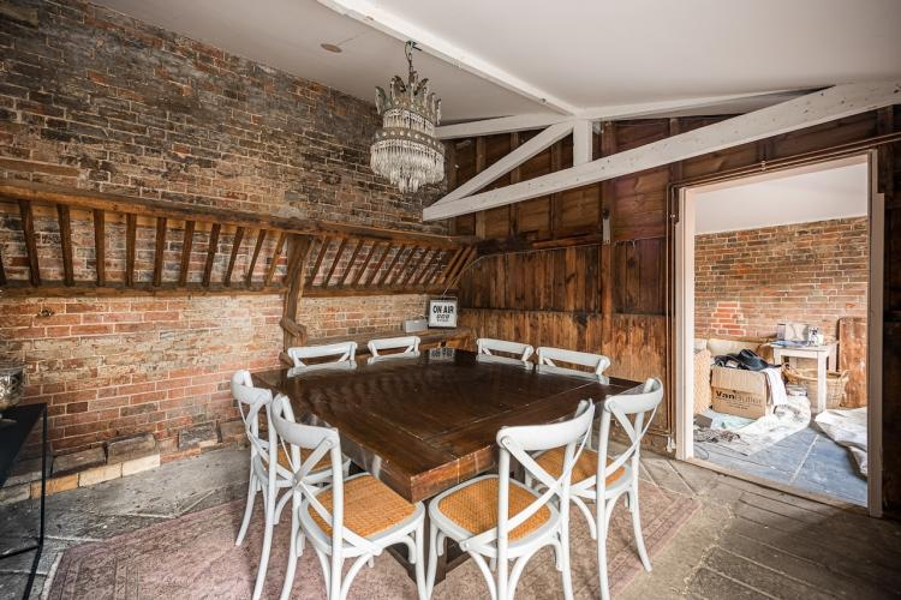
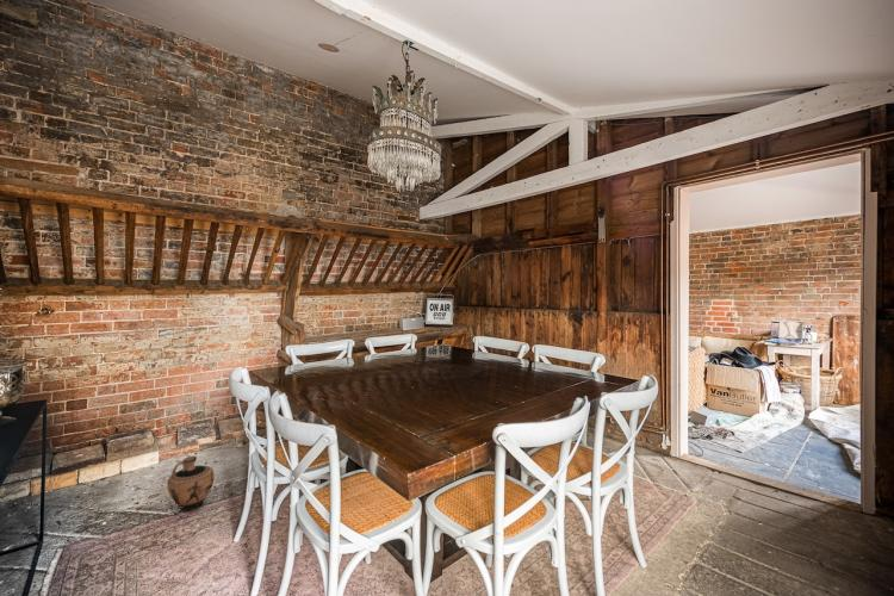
+ ceramic jug [166,455,215,514]
